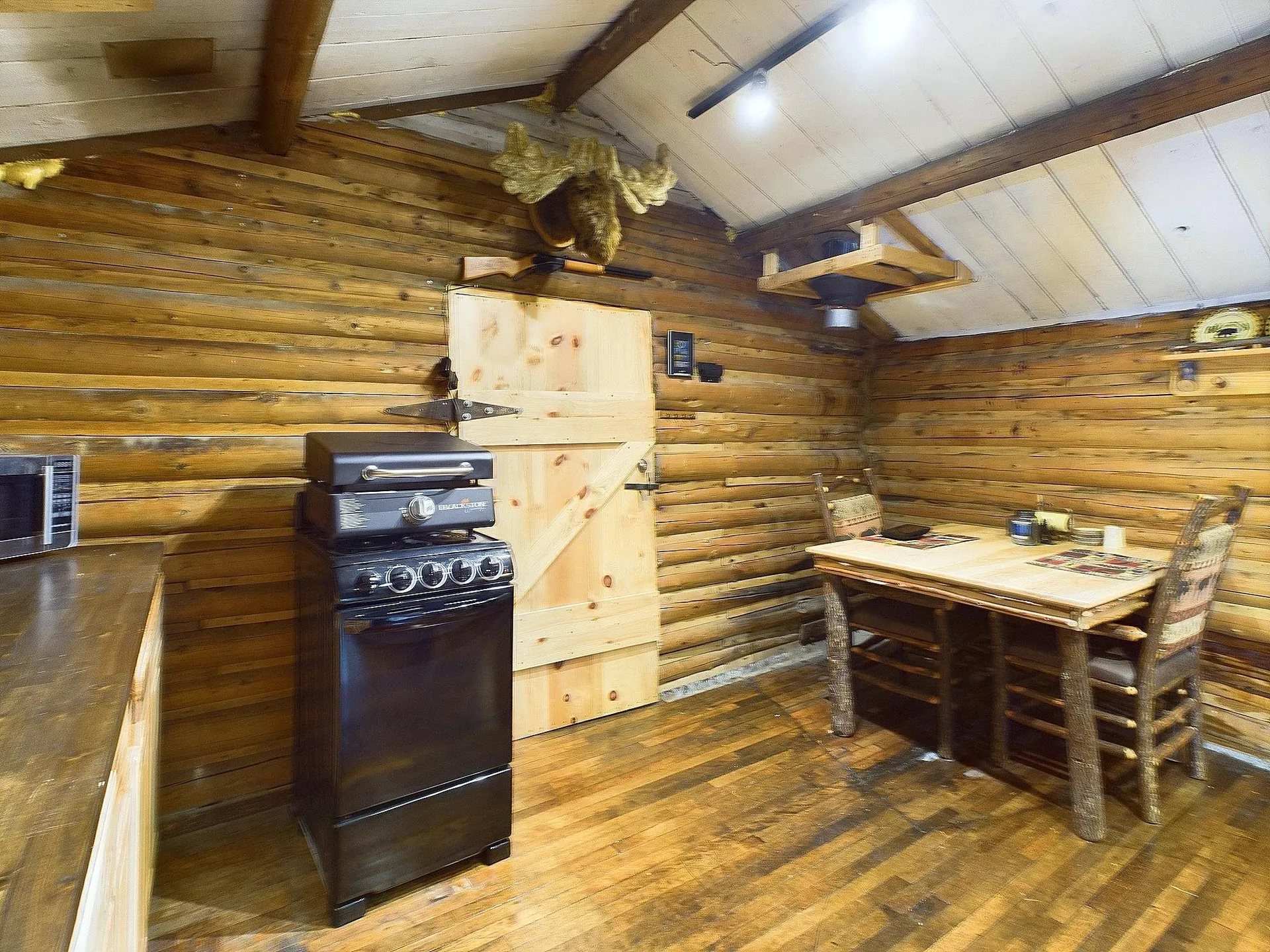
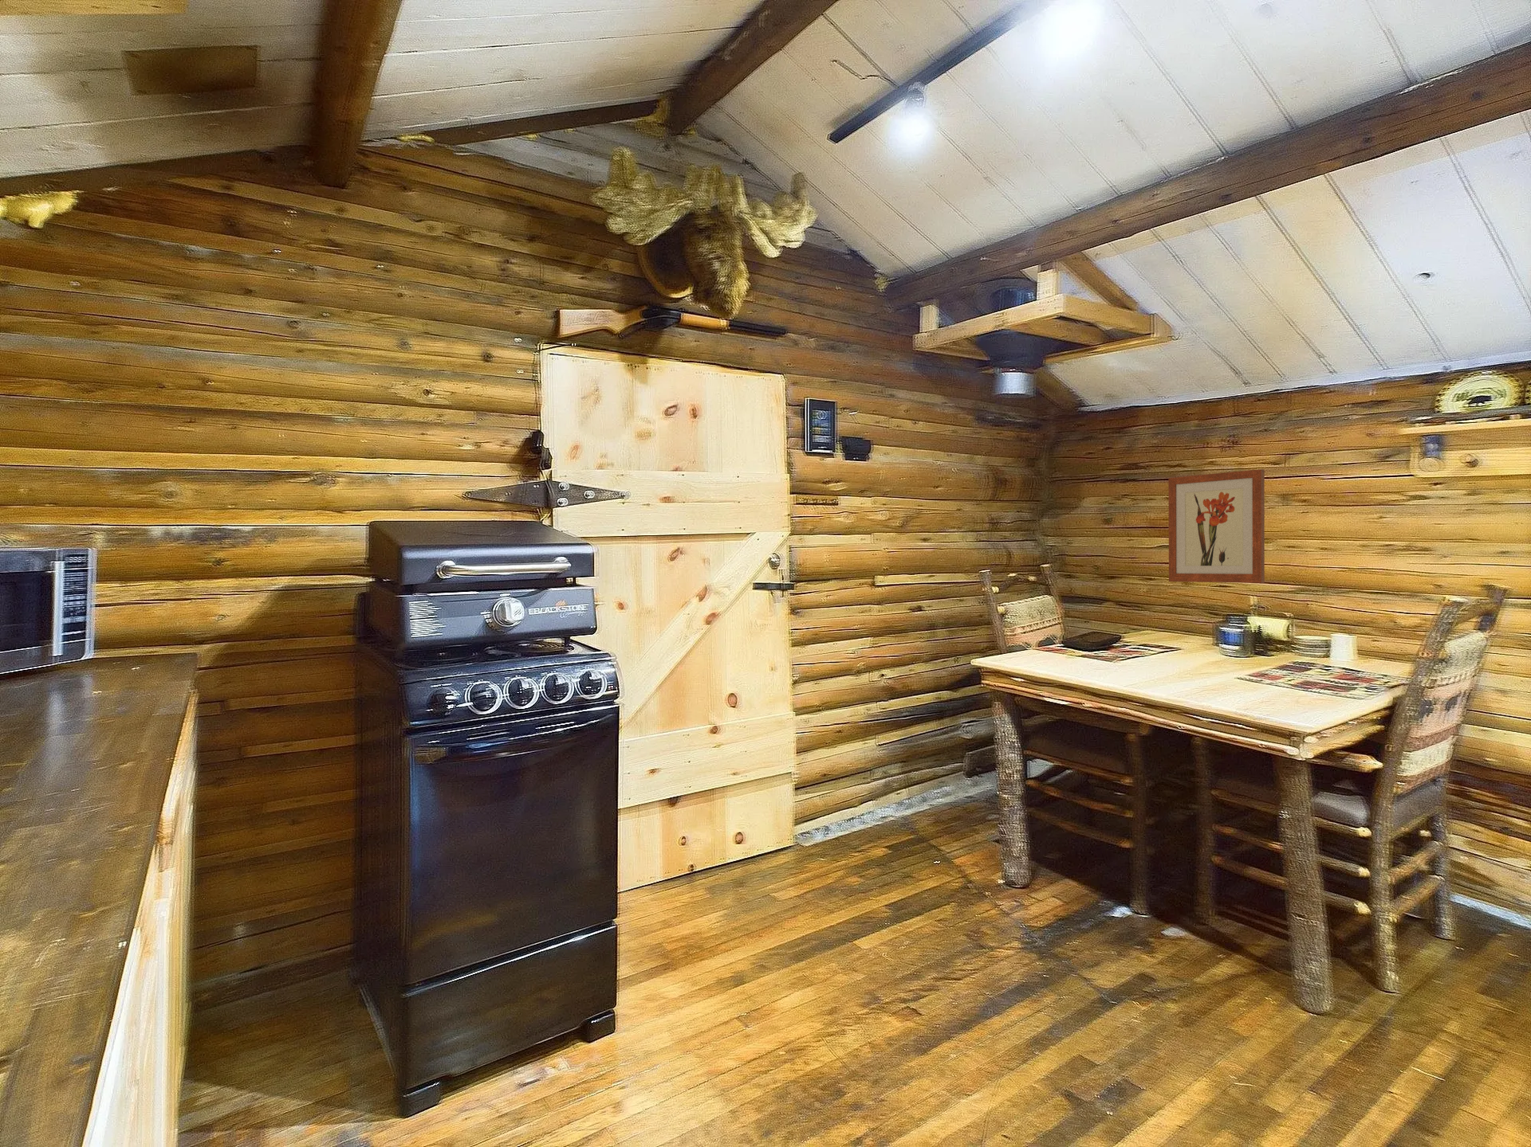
+ wall art [1167,469,1266,584]
